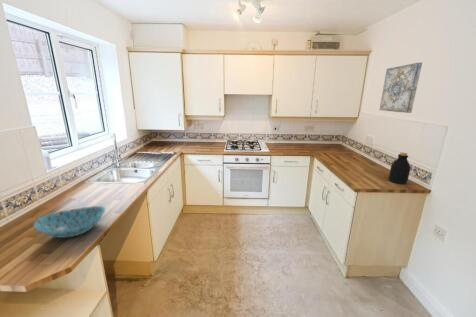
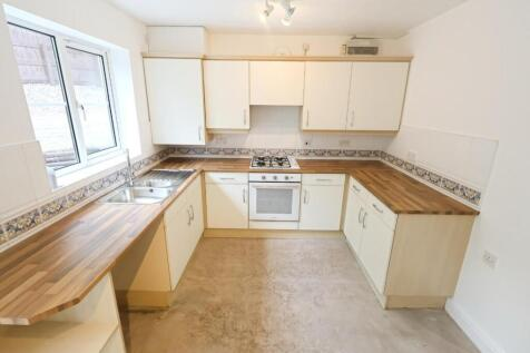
- wall art [379,62,423,114]
- bottle [388,152,411,185]
- bowl [33,205,106,239]
